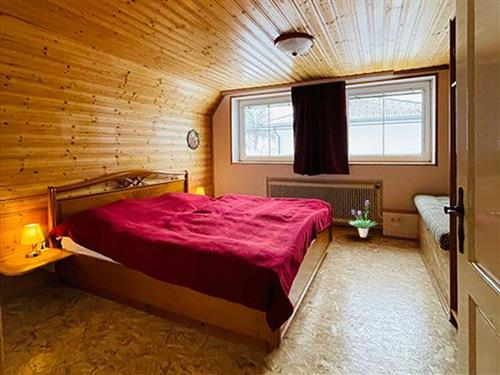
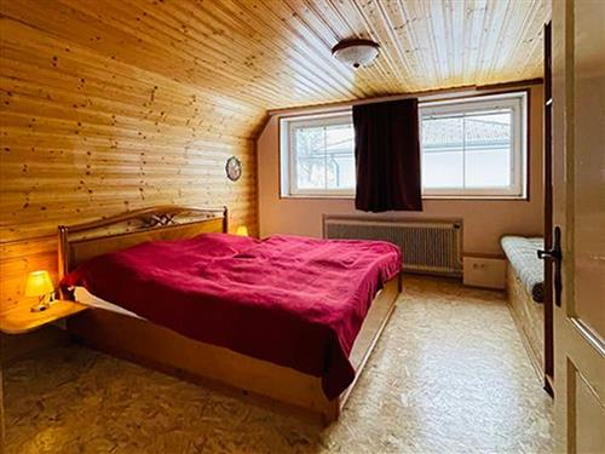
- potted plant [349,199,379,238]
